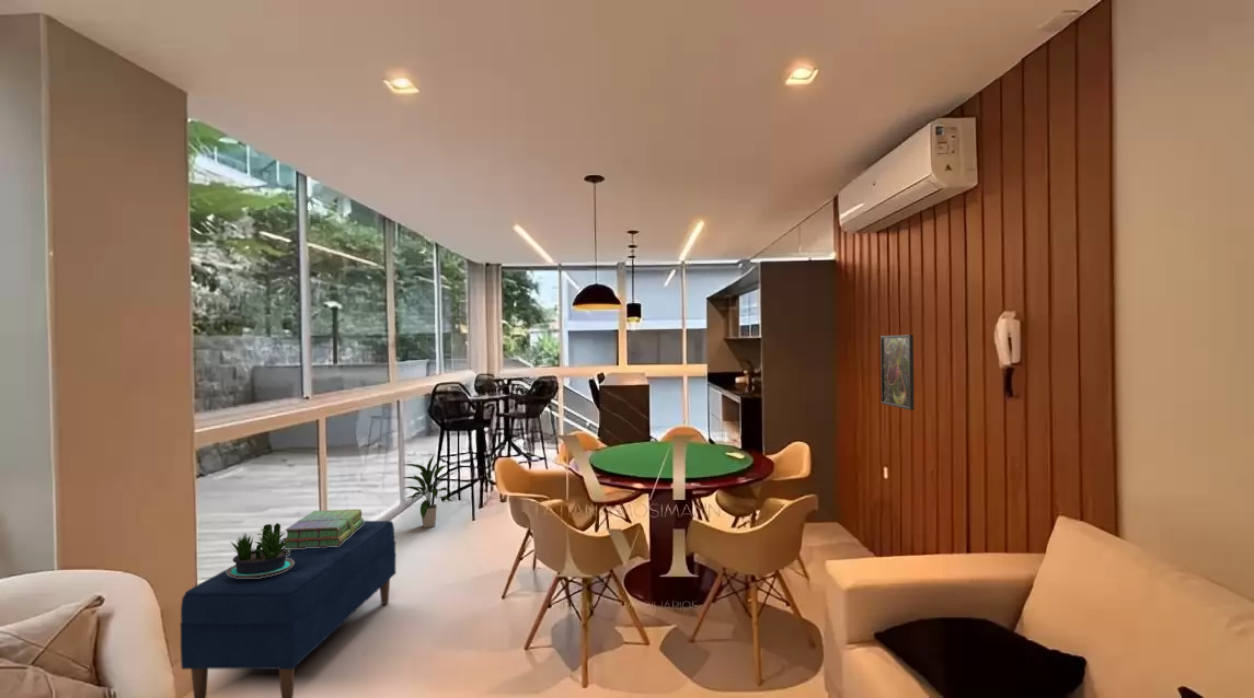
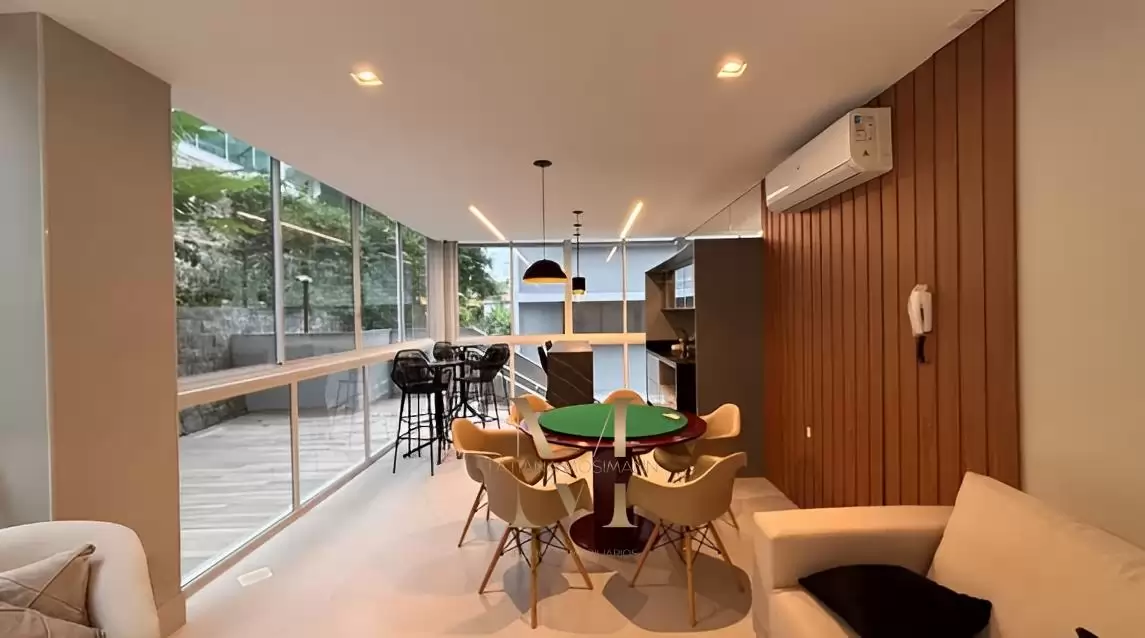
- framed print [879,334,916,411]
- potted plant [227,522,295,578]
- indoor plant [401,454,455,528]
- stack of books [283,508,365,549]
- bench [180,520,396,698]
